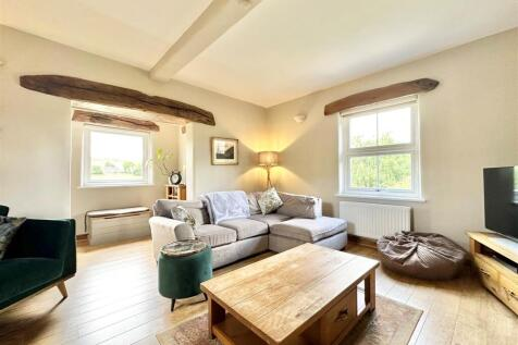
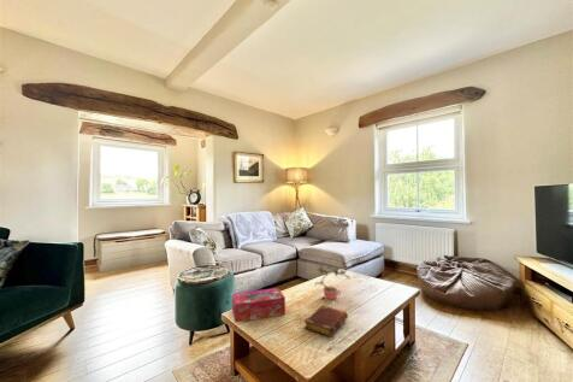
+ book [303,305,349,339]
+ potted plant [314,261,350,300]
+ tissue box [231,287,286,324]
